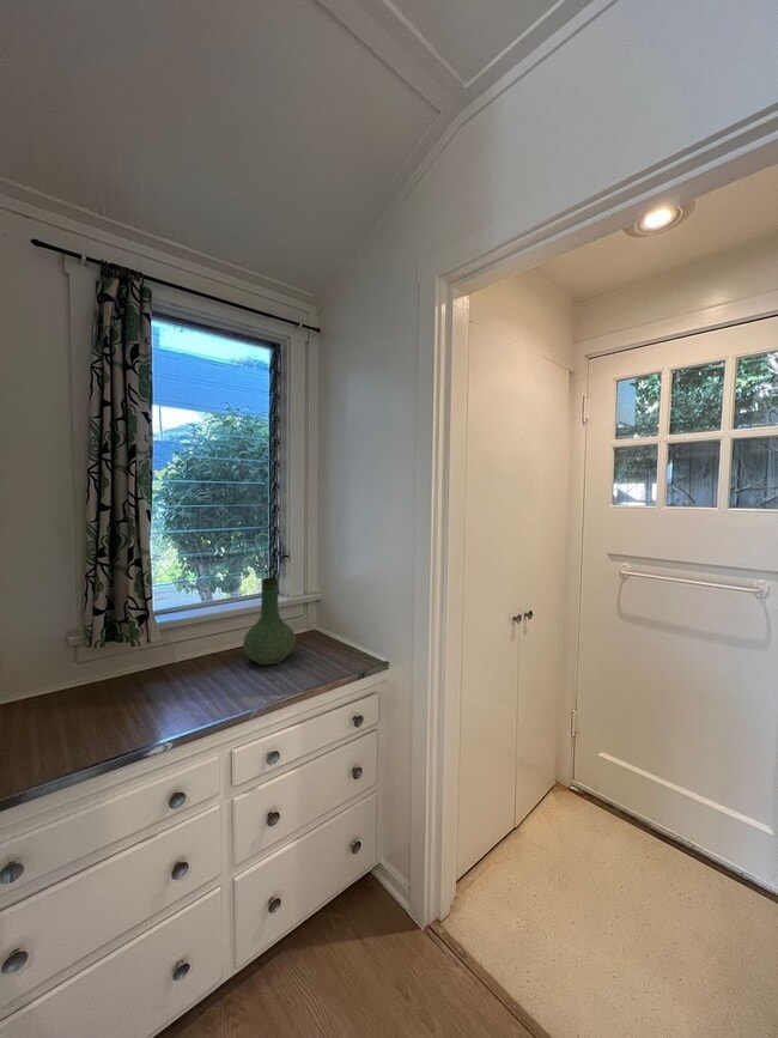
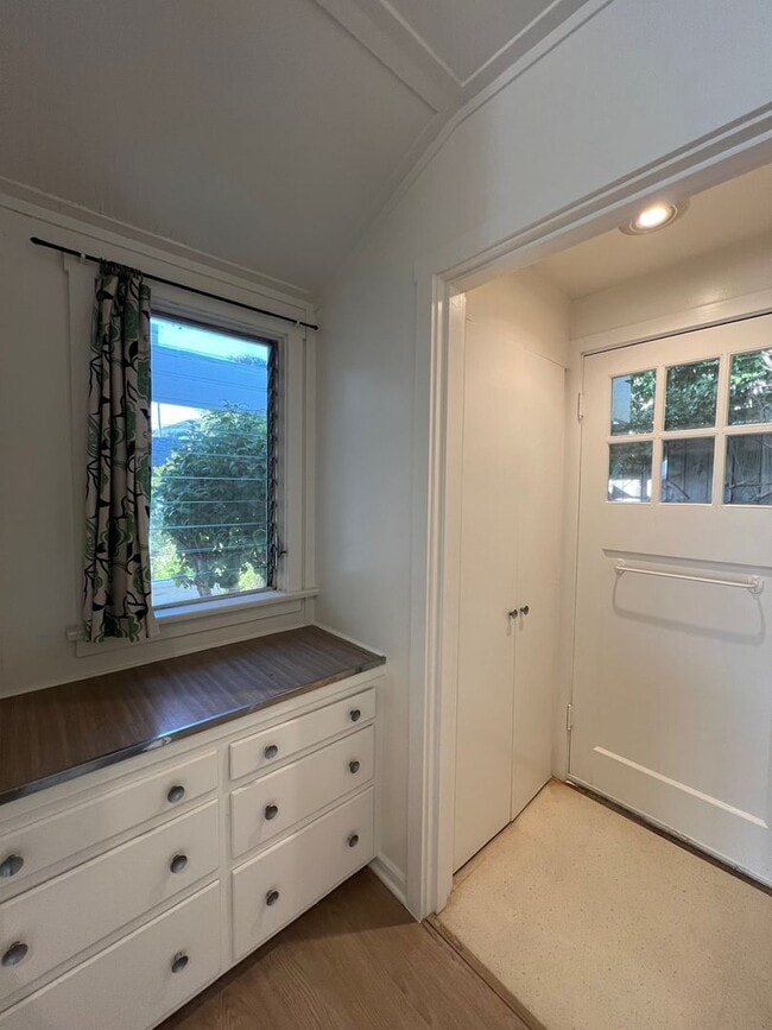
- vase [242,577,297,666]
